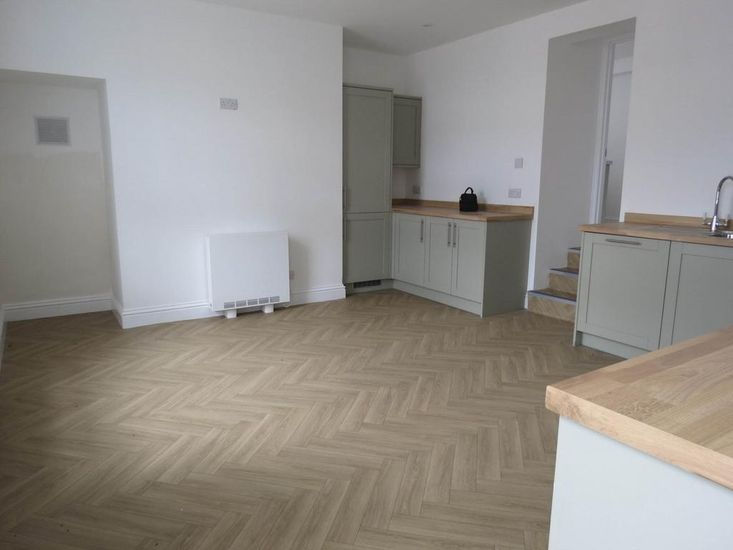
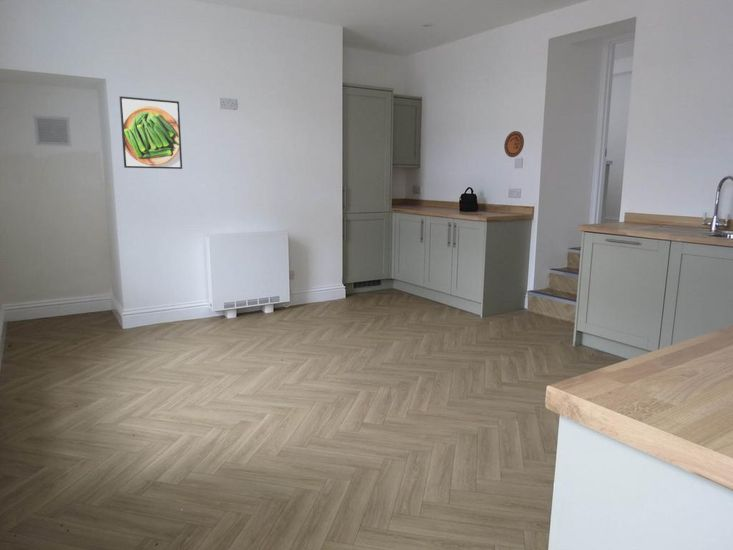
+ decorative plate [503,130,525,158]
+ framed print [118,95,183,170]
